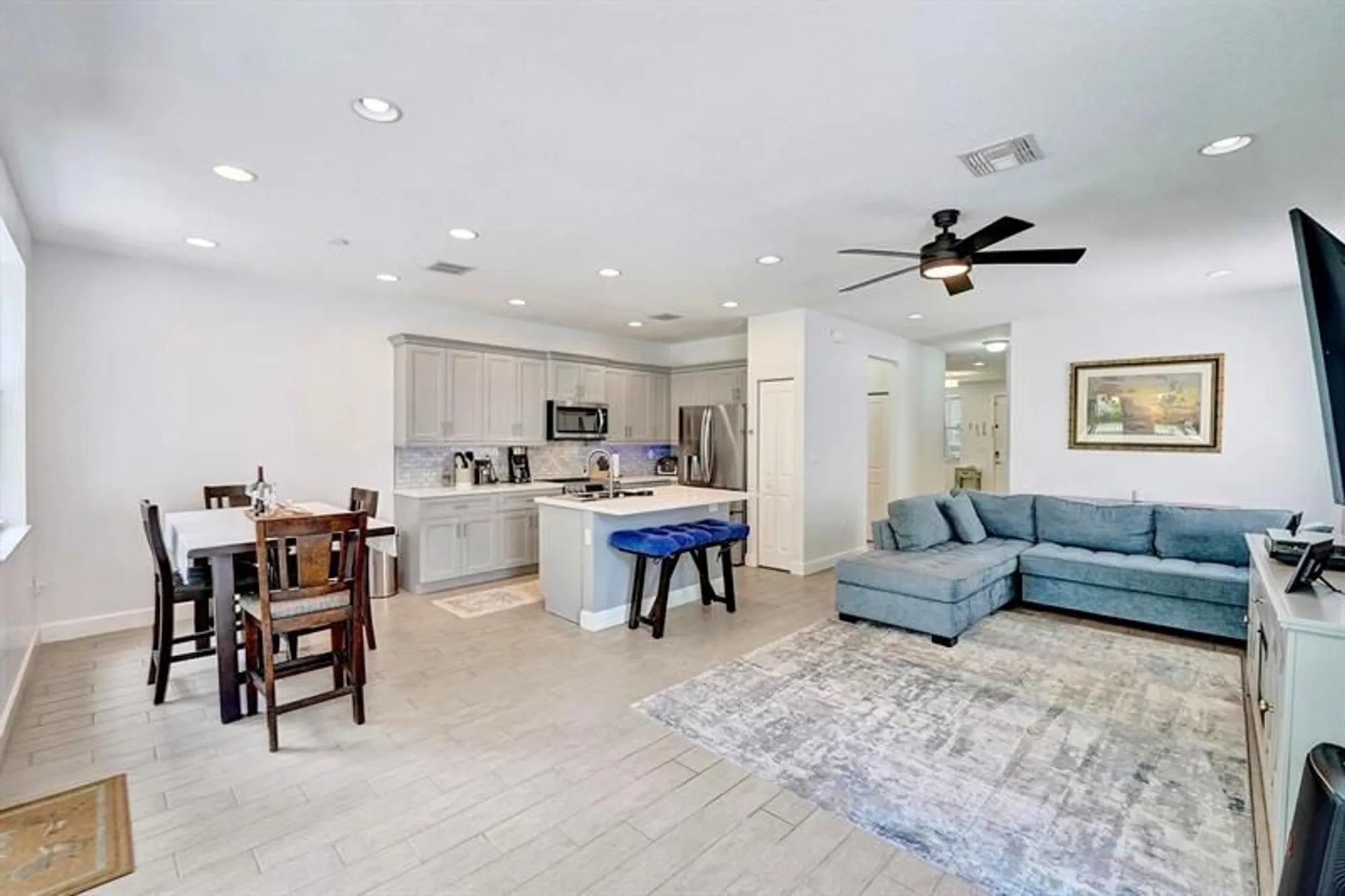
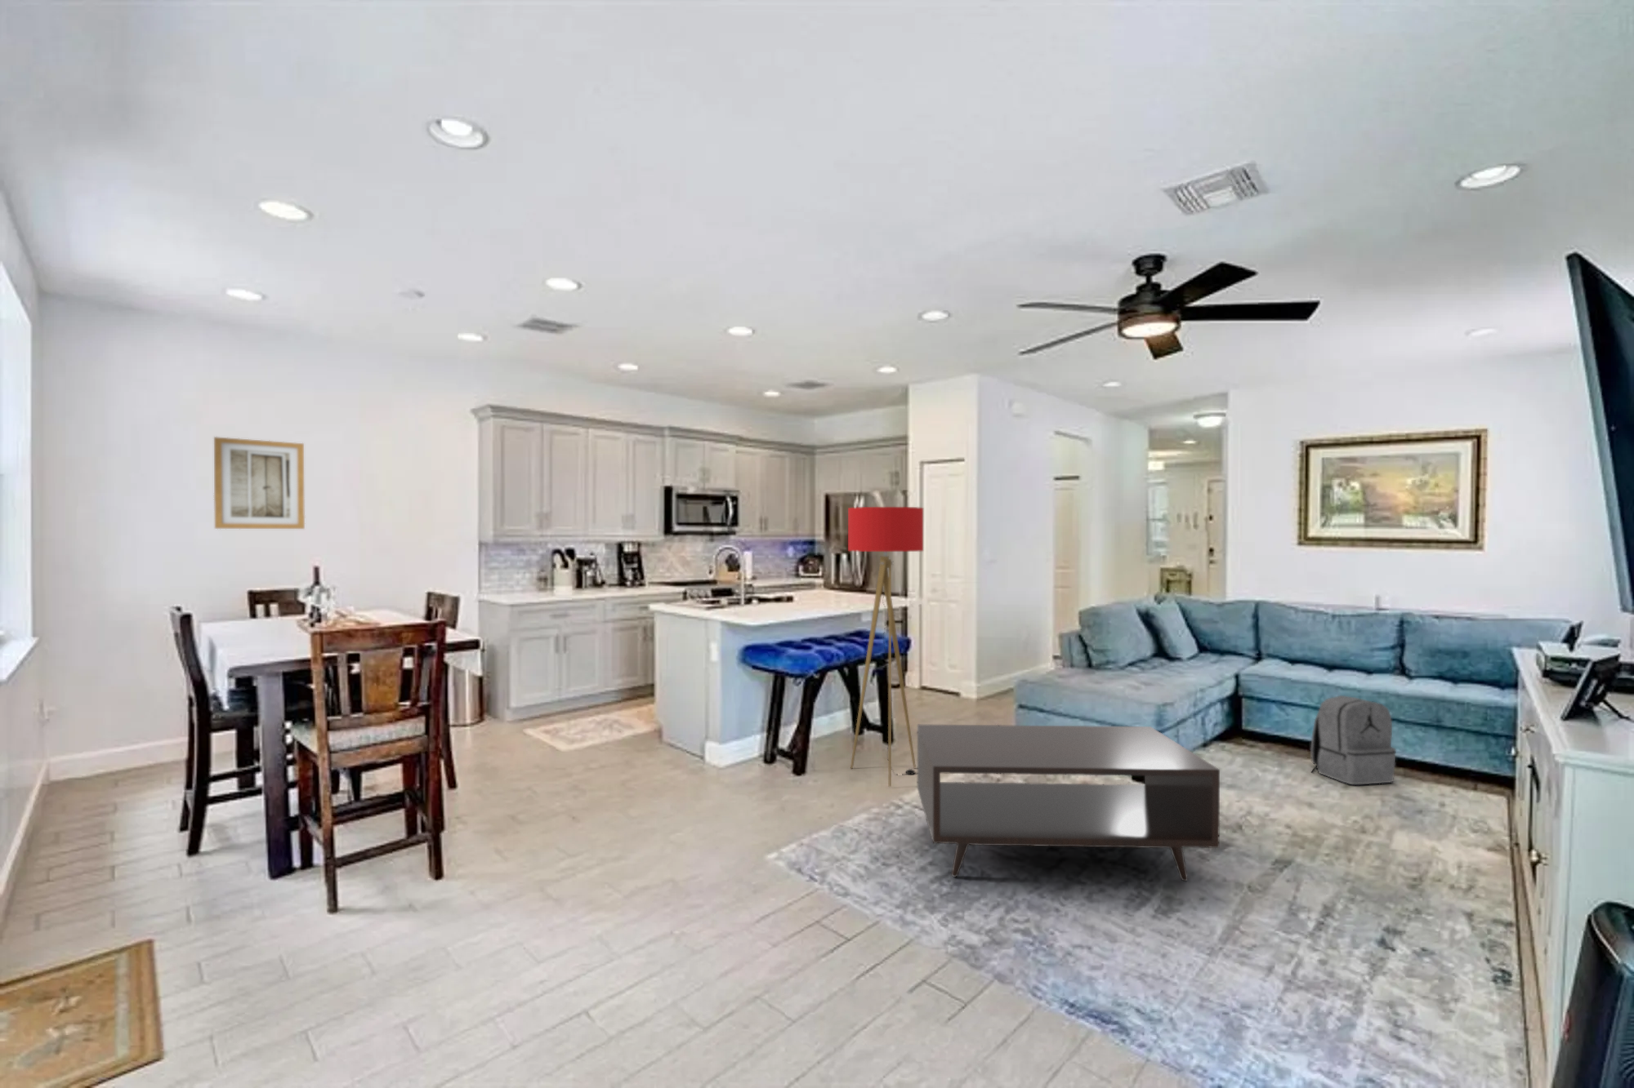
+ floor lamp [847,506,925,788]
+ coffee table [917,724,1221,883]
+ wall art [214,436,306,529]
+ backpack [1311,695,1397,786]
